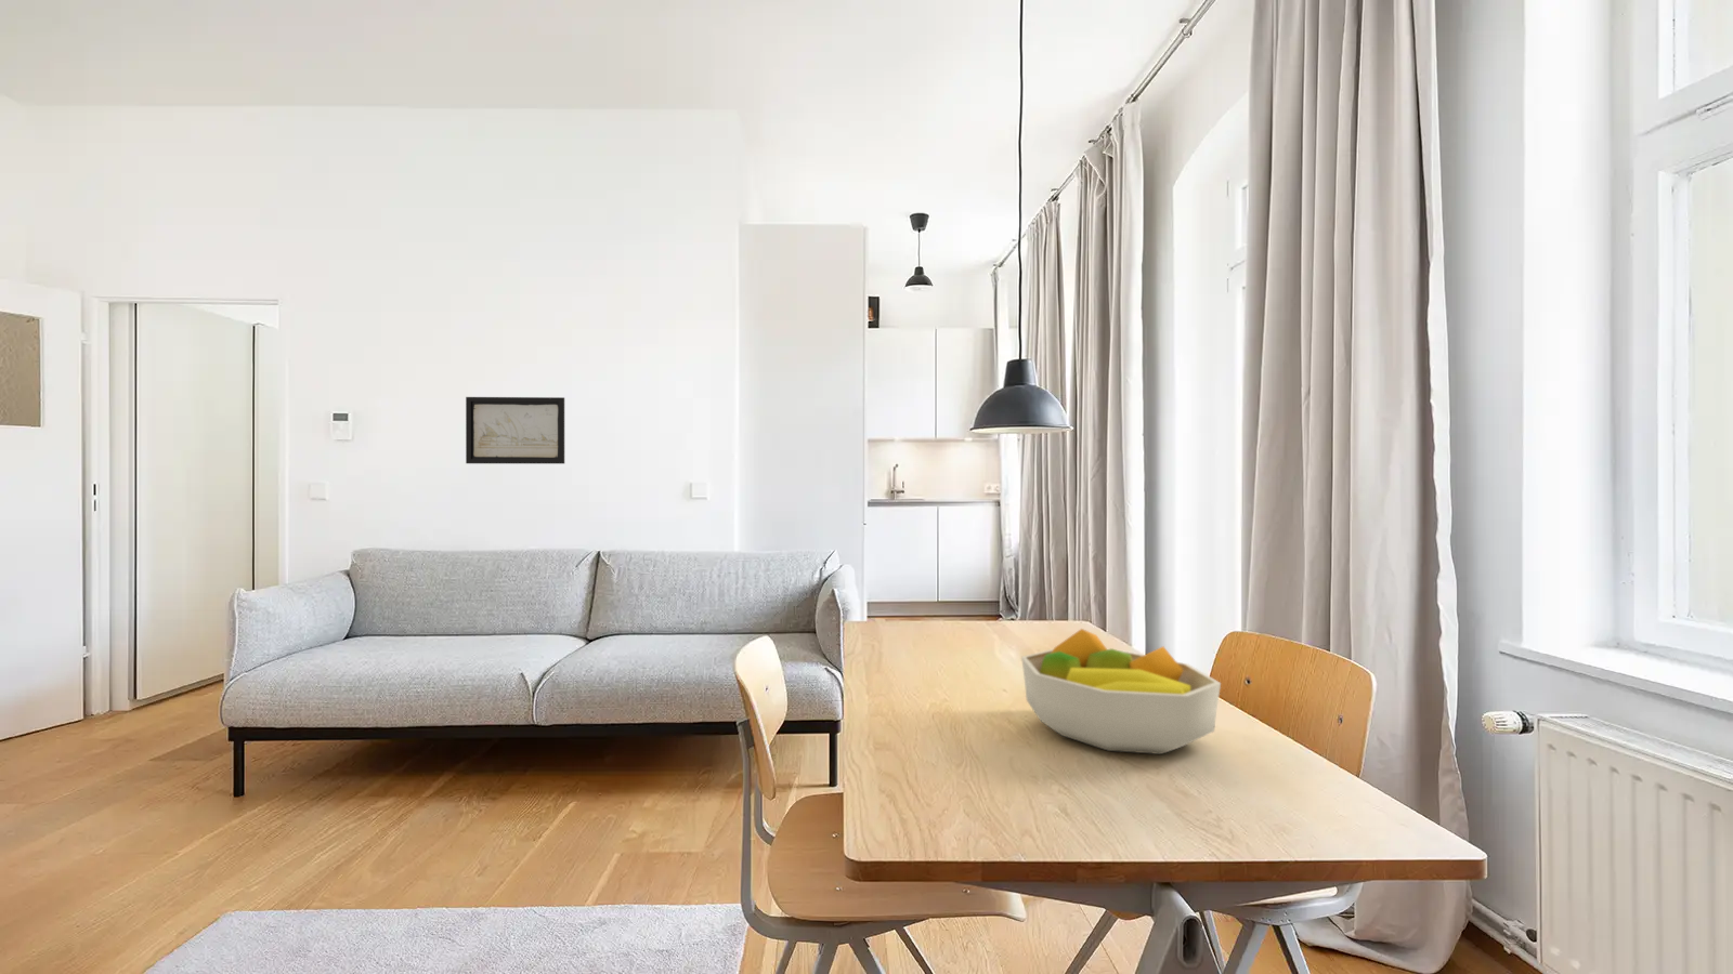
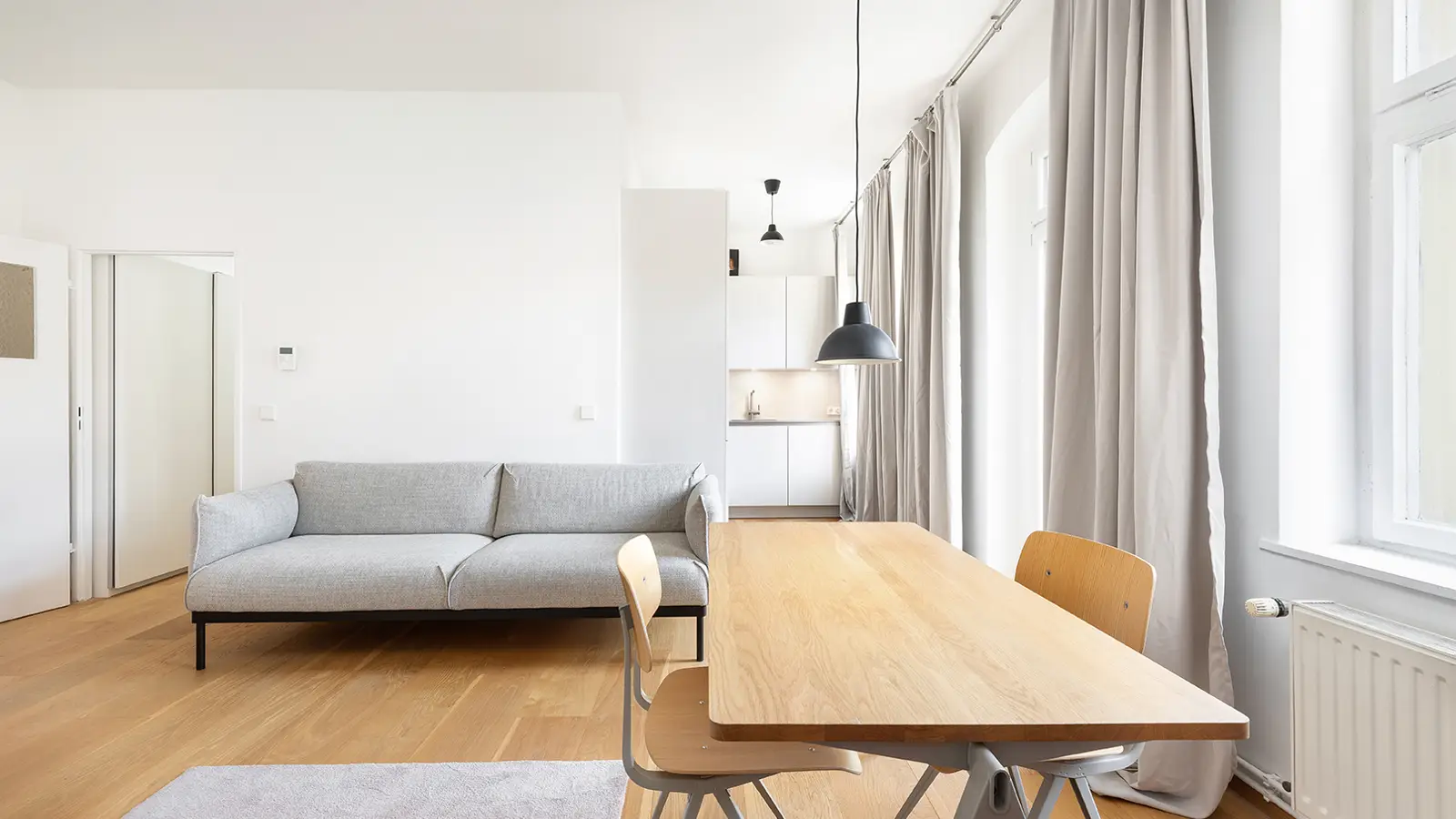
- wall art [464,396,565,464]
- fruit bowl [1020,628,1221,755]
